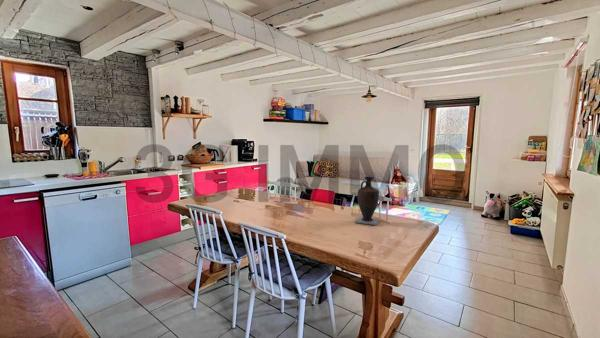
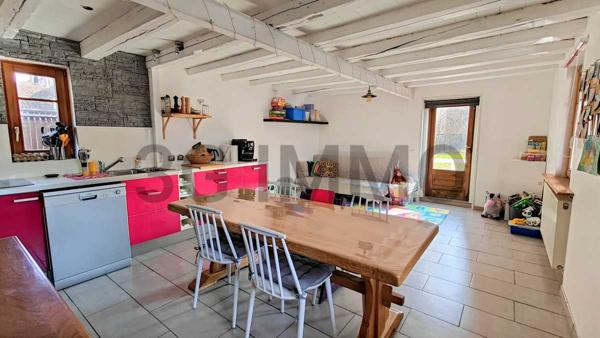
- vase [354,176,380,226]
